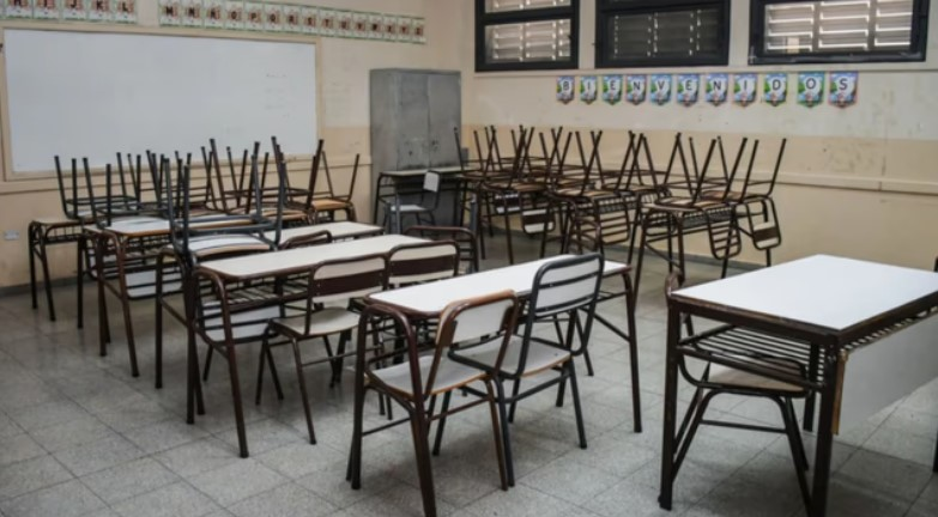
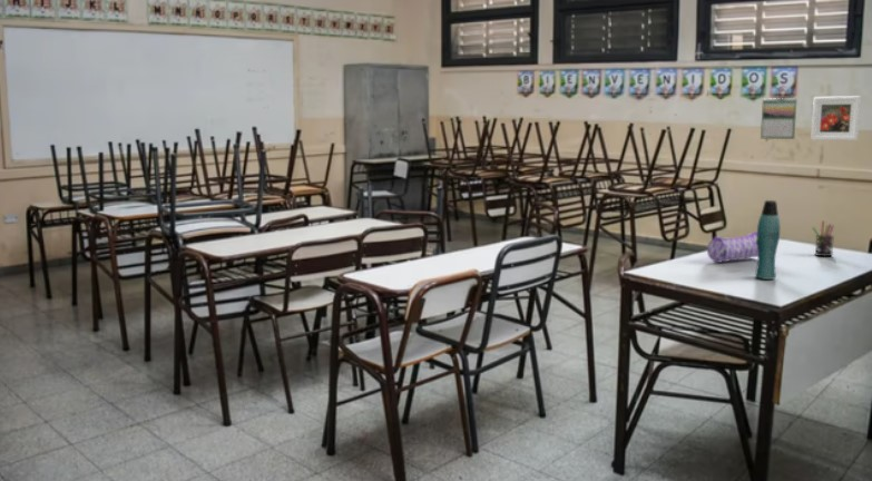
+ bottle [754,199,781,281]
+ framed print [810,95,862,141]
+ pencil case [706,230,758,264]
+ pen holder [811,219,835,257]
+ calendar [760,97,798,140]
